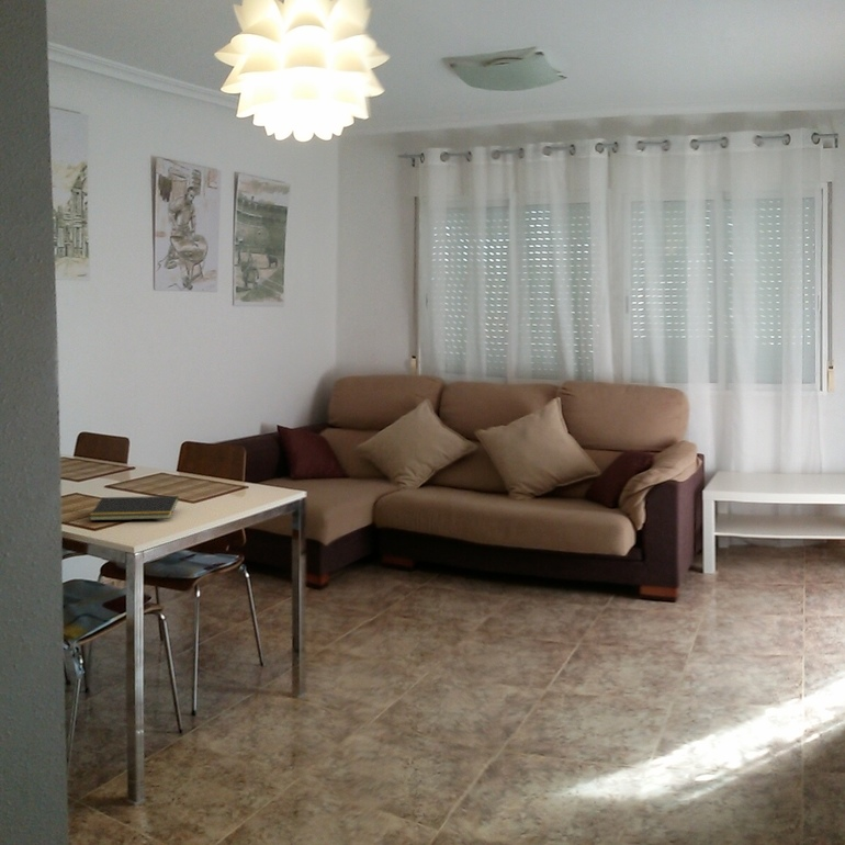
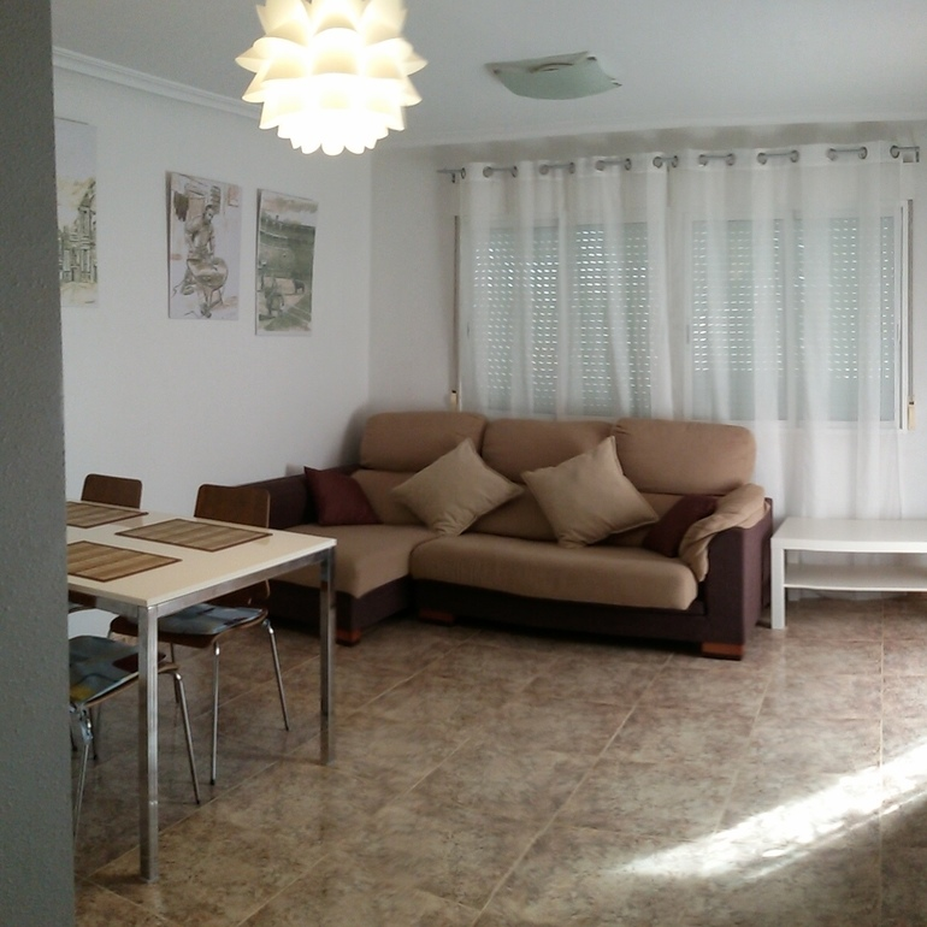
- notepad [88,495,180,521]
